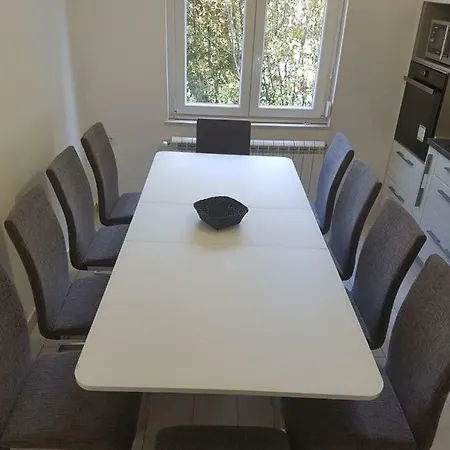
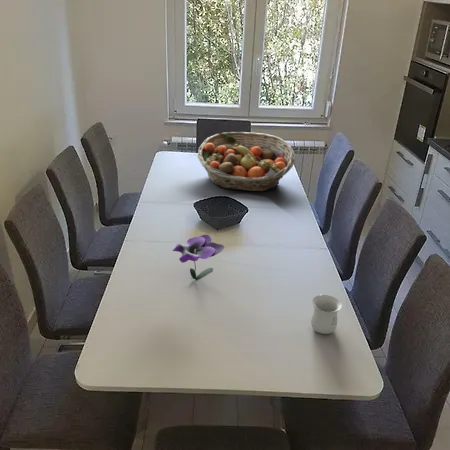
+ fruit basket [196,131,296,192]
+ mug [310,294,343,335]
+ flower [171,234,225,282]
